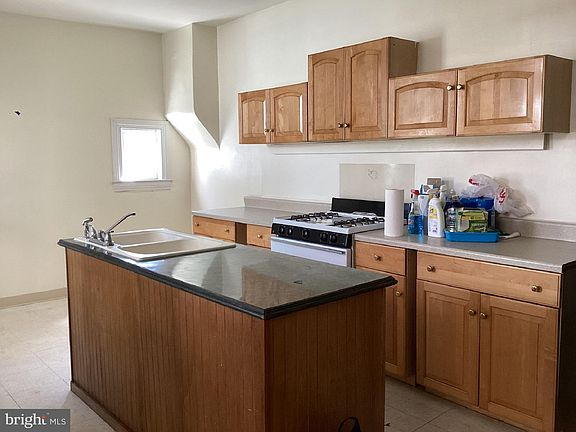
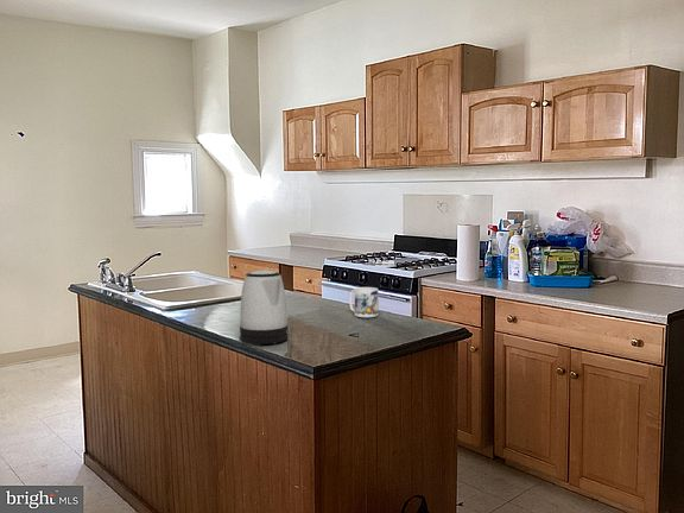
+ mug [348,286,379,318]
+ kettle [239,270,289,346]
